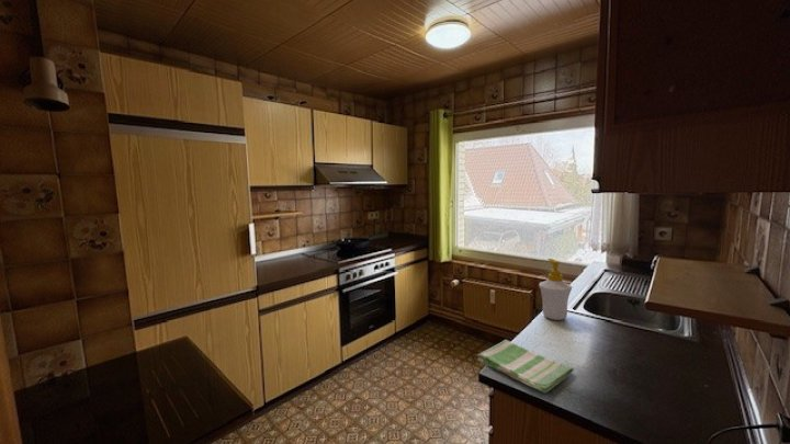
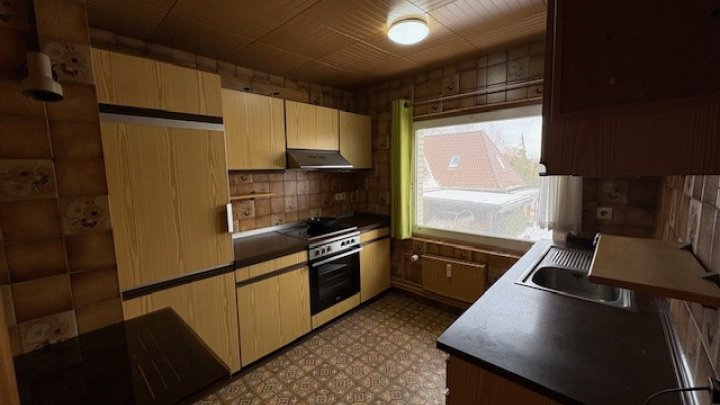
- soap bottle [538,258,573,321]
- dish towel [476,339,575,394]
